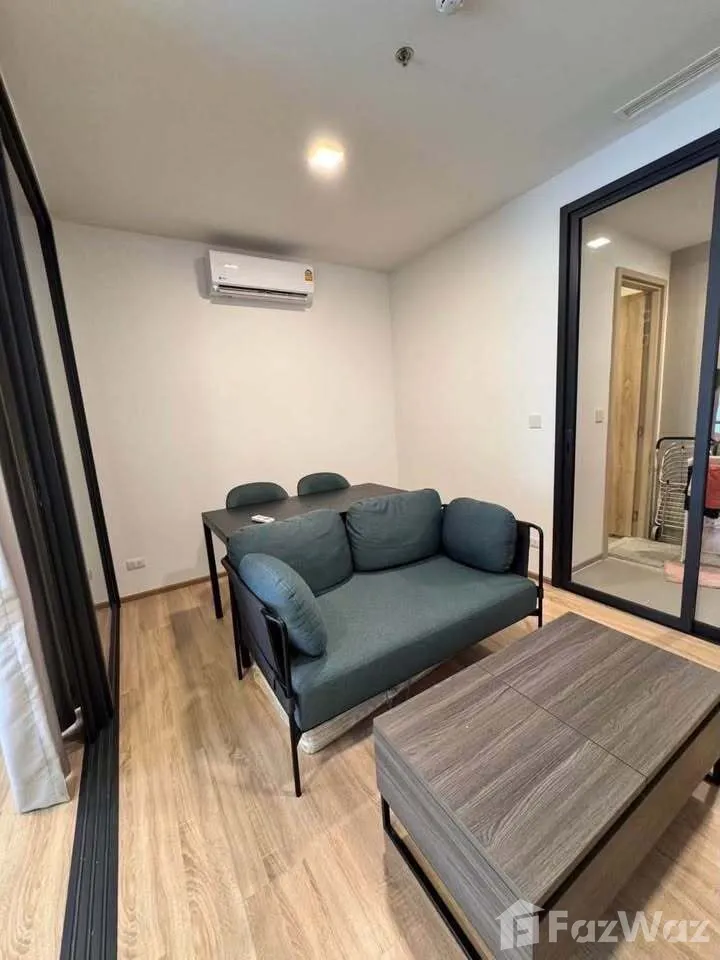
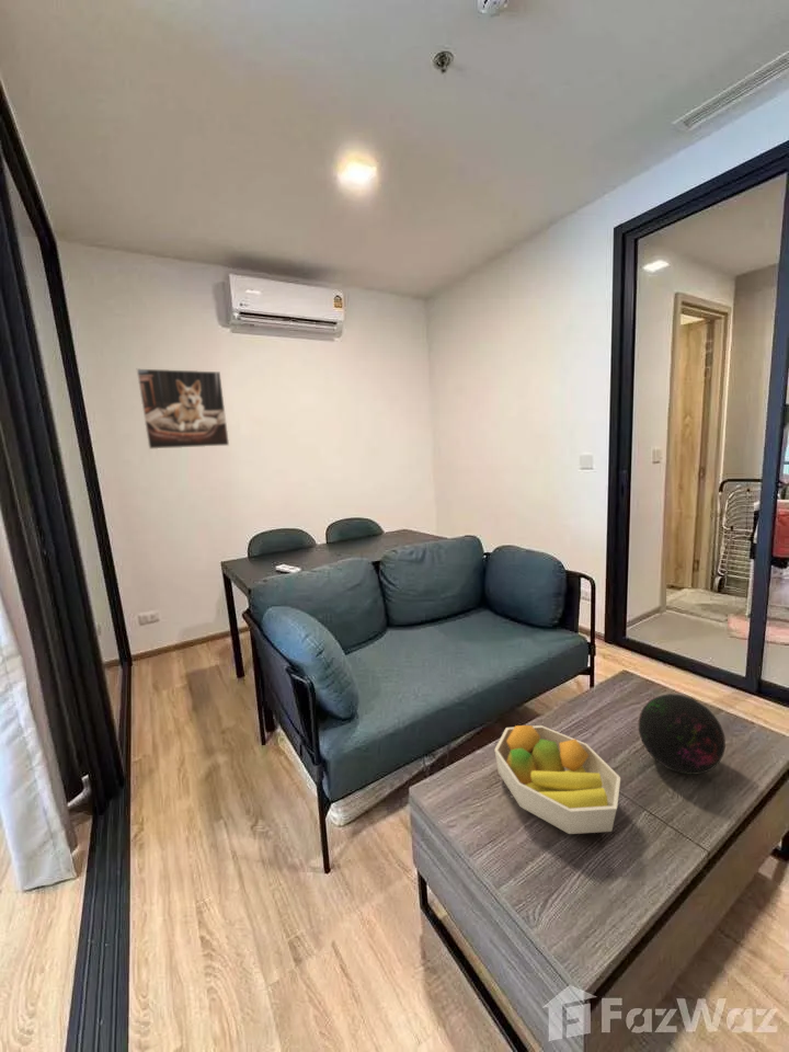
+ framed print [136,367,230,450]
+ decorative orb [638,693,727,776]
+ fruit bowl [493,724,621,835]
